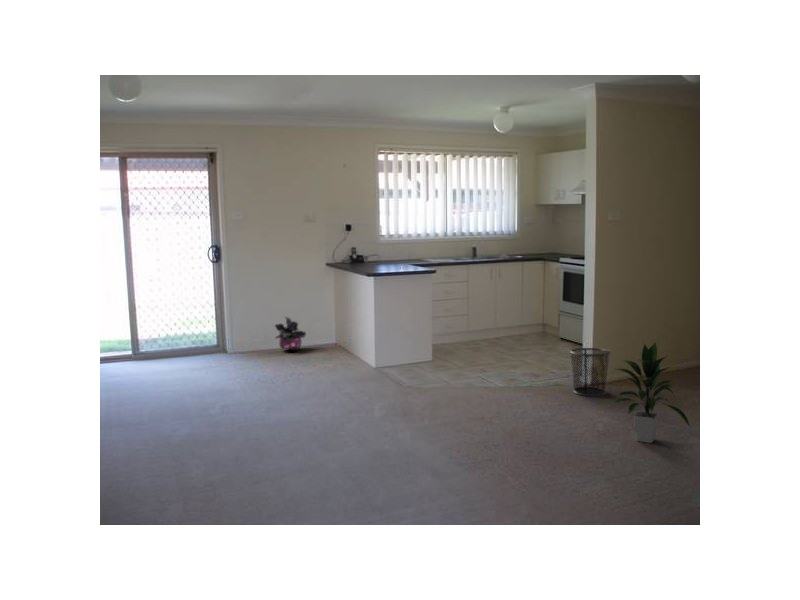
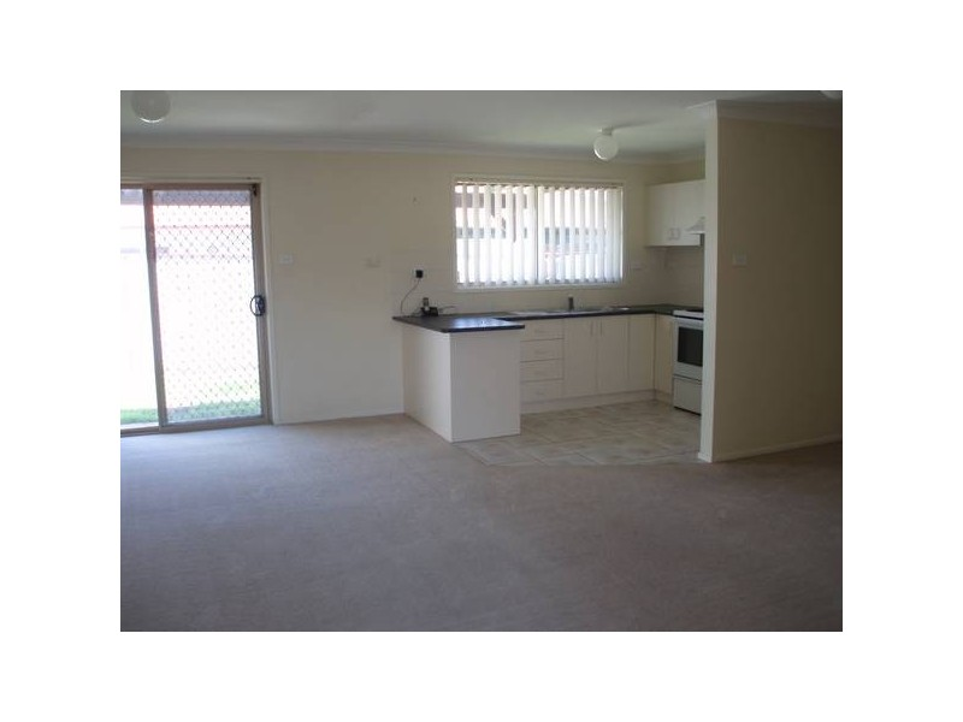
- potted plant [274,316,307,353]
- waste bin [569,347,612,397]
- indoor plant [610,341,691,444]
